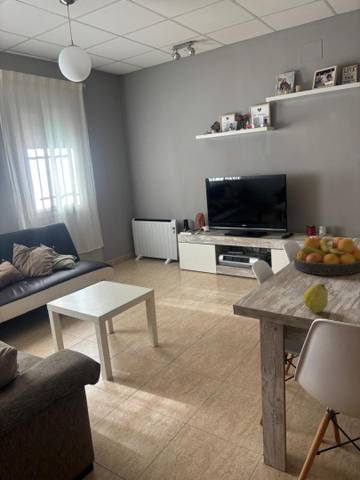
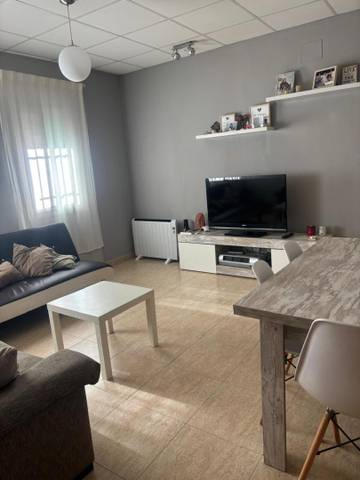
- fruit bowl [292,236,360,276]
- fruit [302,283,329,314]
